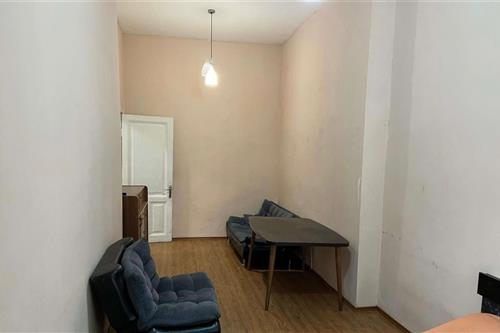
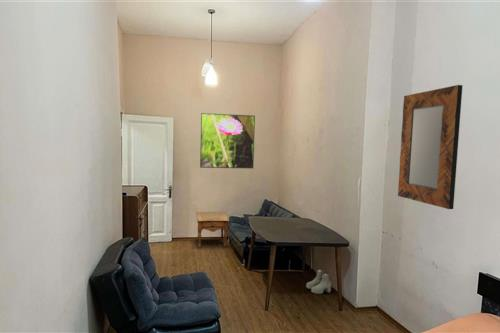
+ boots [305,268,332,295]
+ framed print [199,112,256,169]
+ home mirror [397,84,464,210]
+ side table [195,211,230,250]
